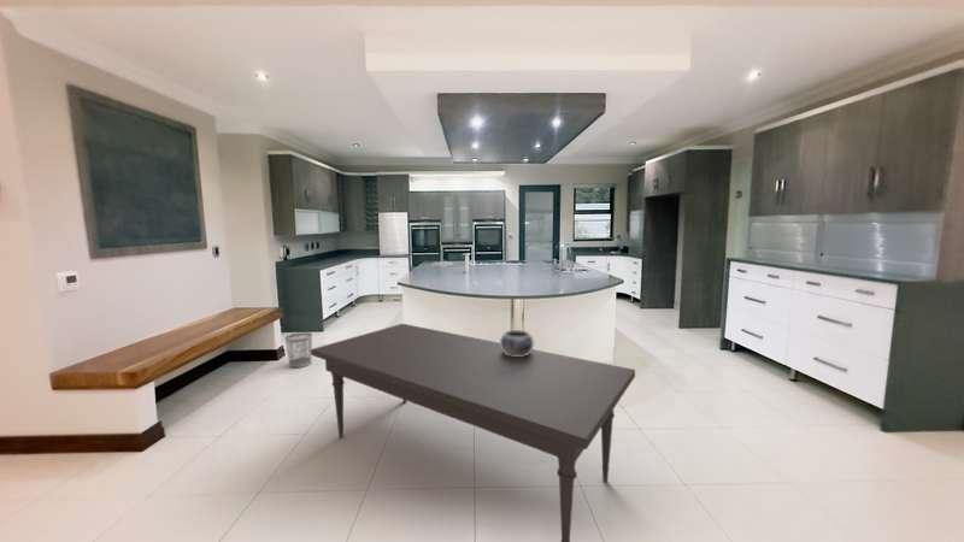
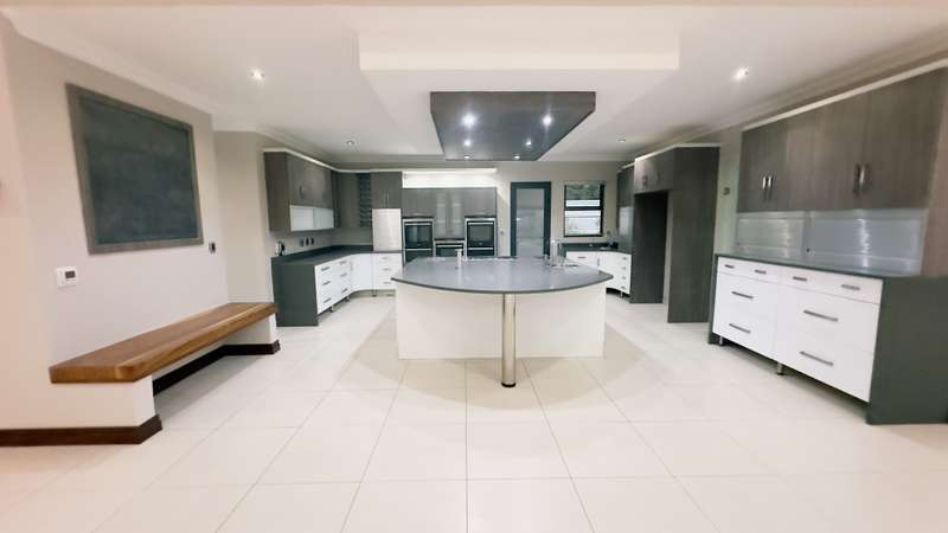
- wastebasket [284,331,313,369]
- decorative bowl [499,329,535,357]
- dining table [311,323,636,542]
